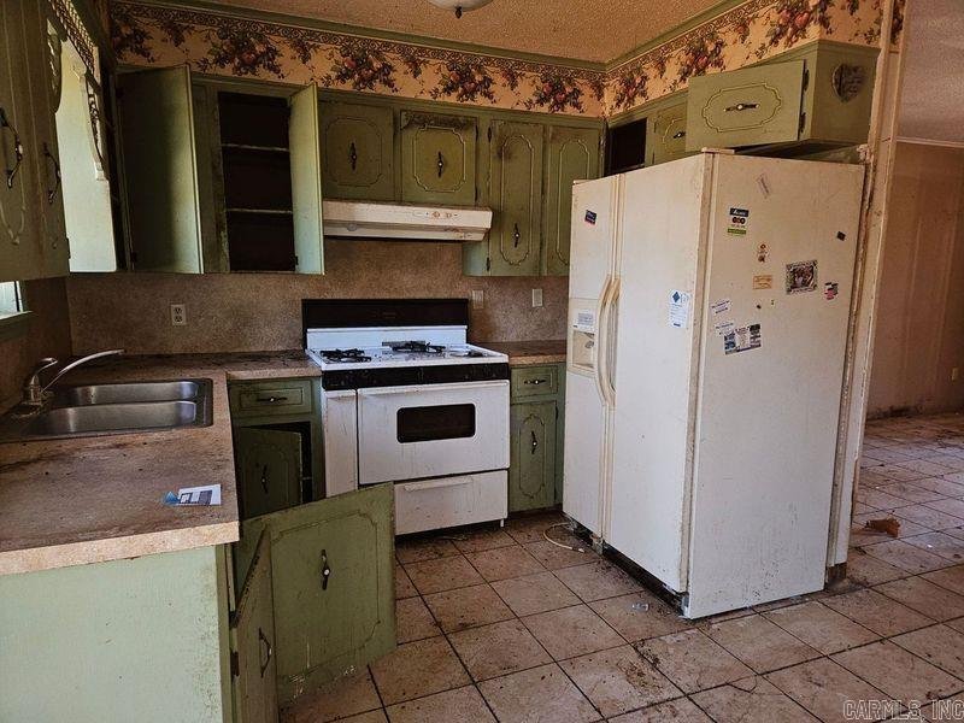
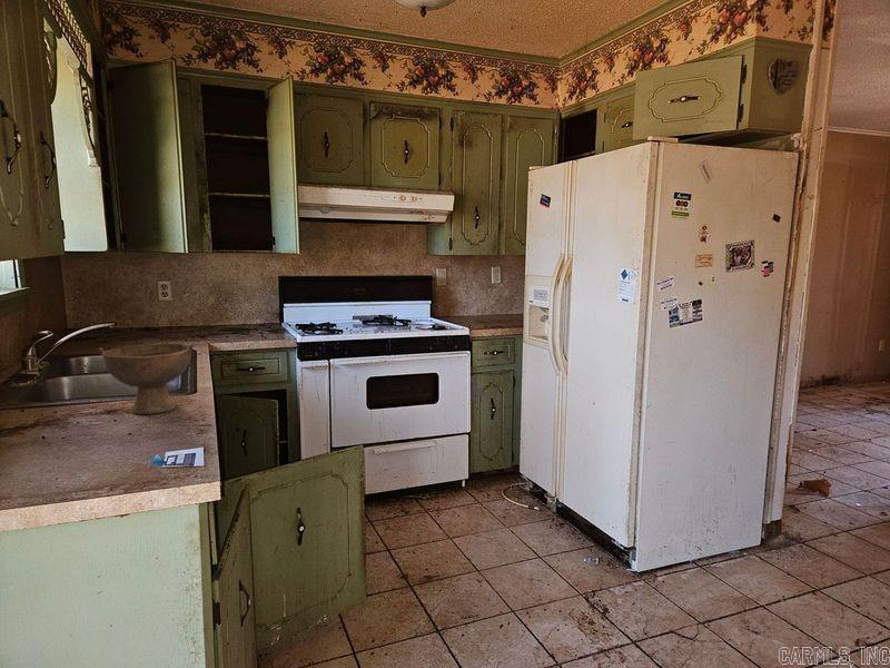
+ bowl [98,343,195,415]
